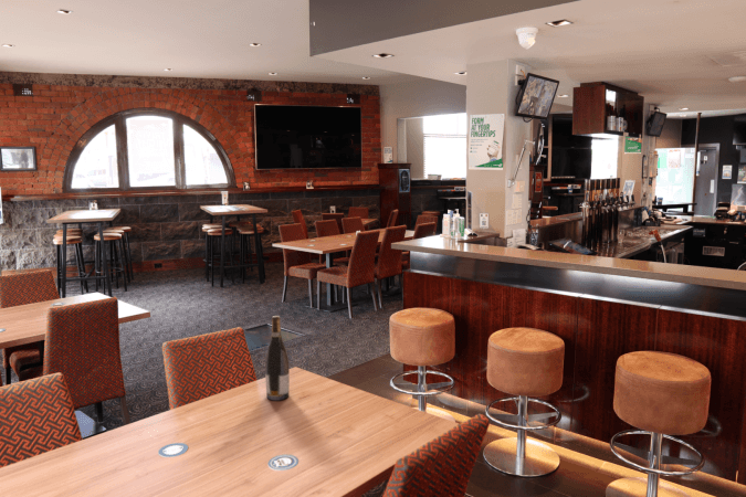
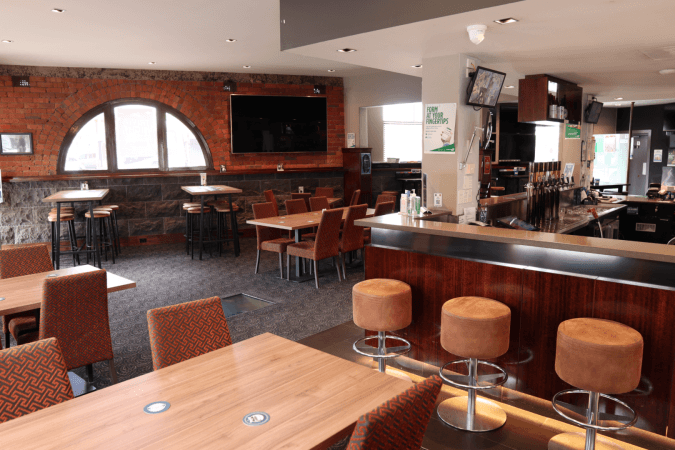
- wine bottle [264,315,291,402]
